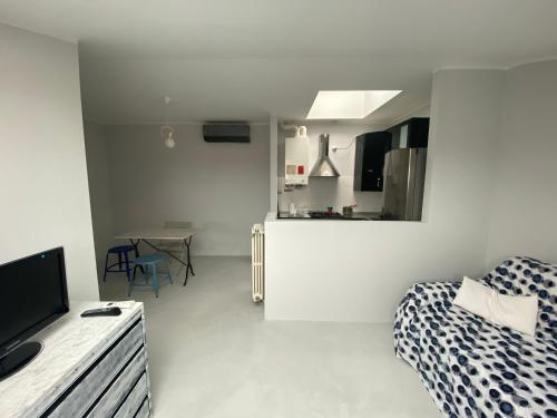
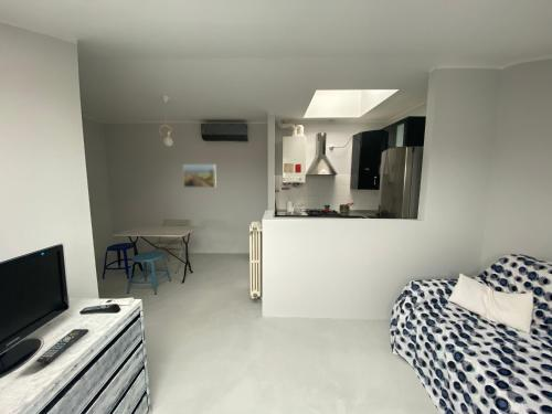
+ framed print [182,163,217,189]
+ remote control [35,328,89,363]
